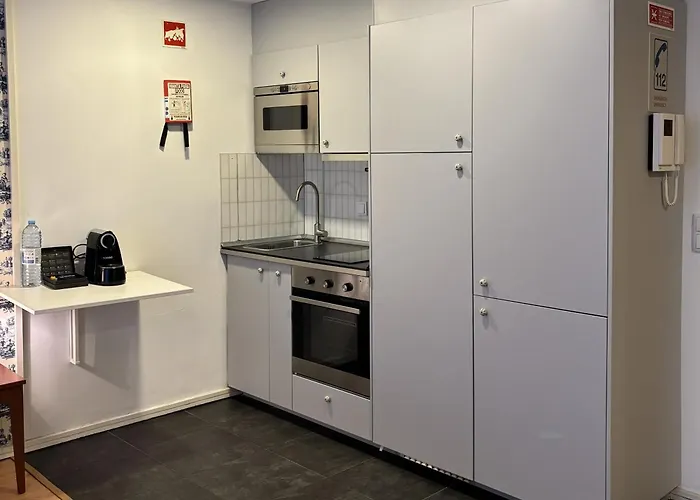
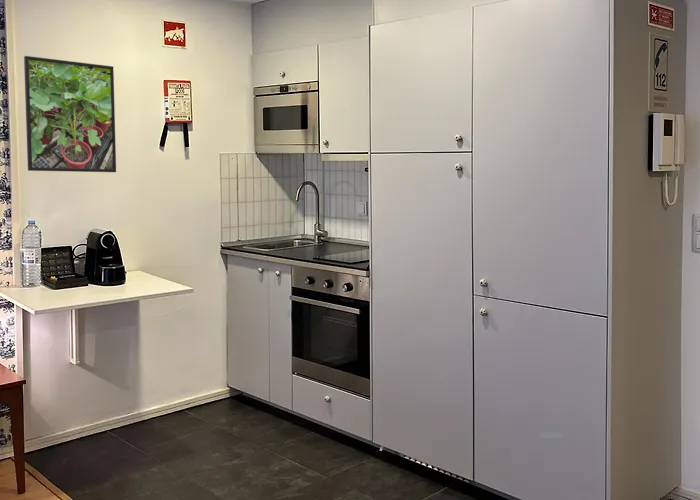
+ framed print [23,55,117,173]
